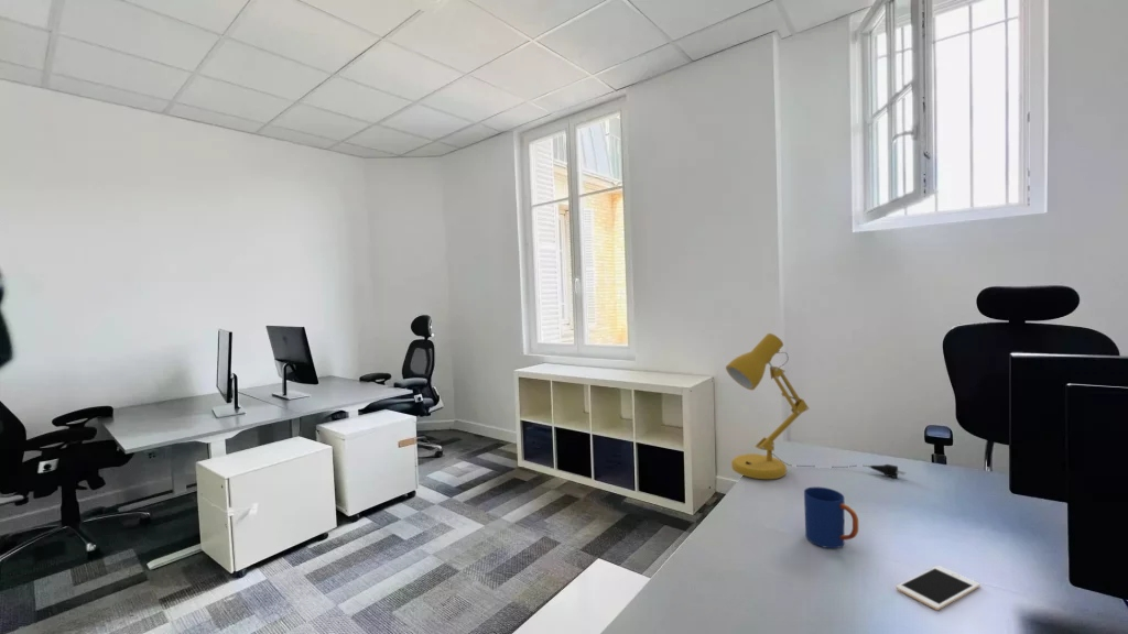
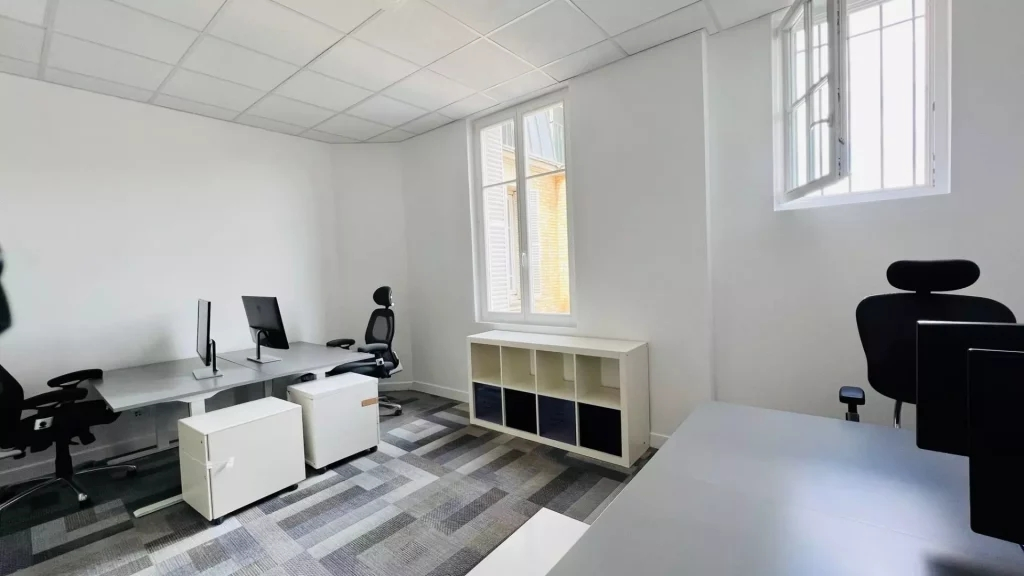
- cell phone [896,565,981,611]
- mug [803,485,859,549]
- desk lamp [725,332,907,480]
